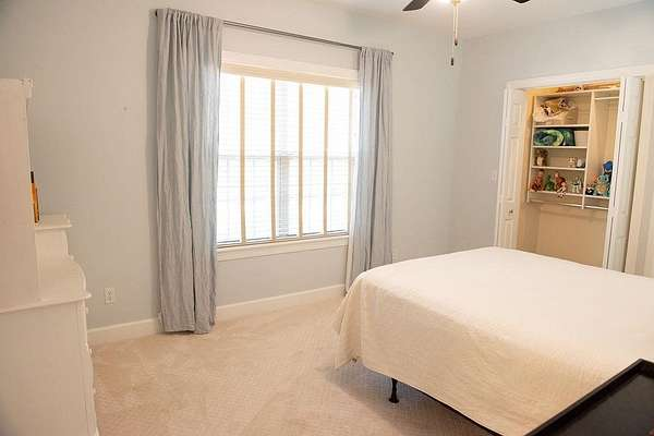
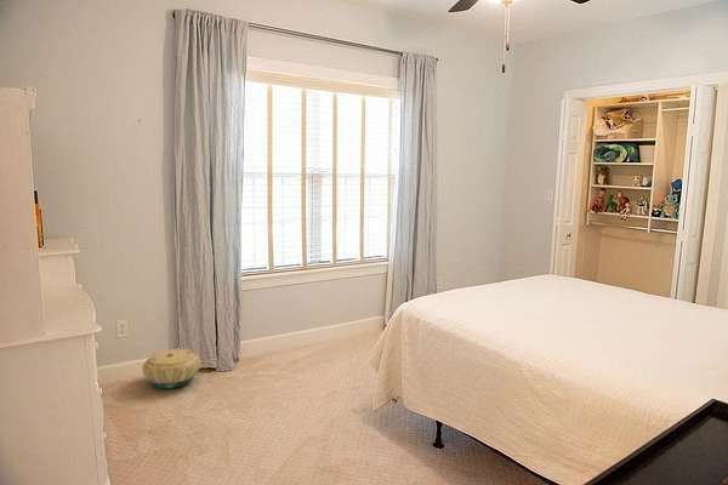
+ basket [141,348,201,389]
